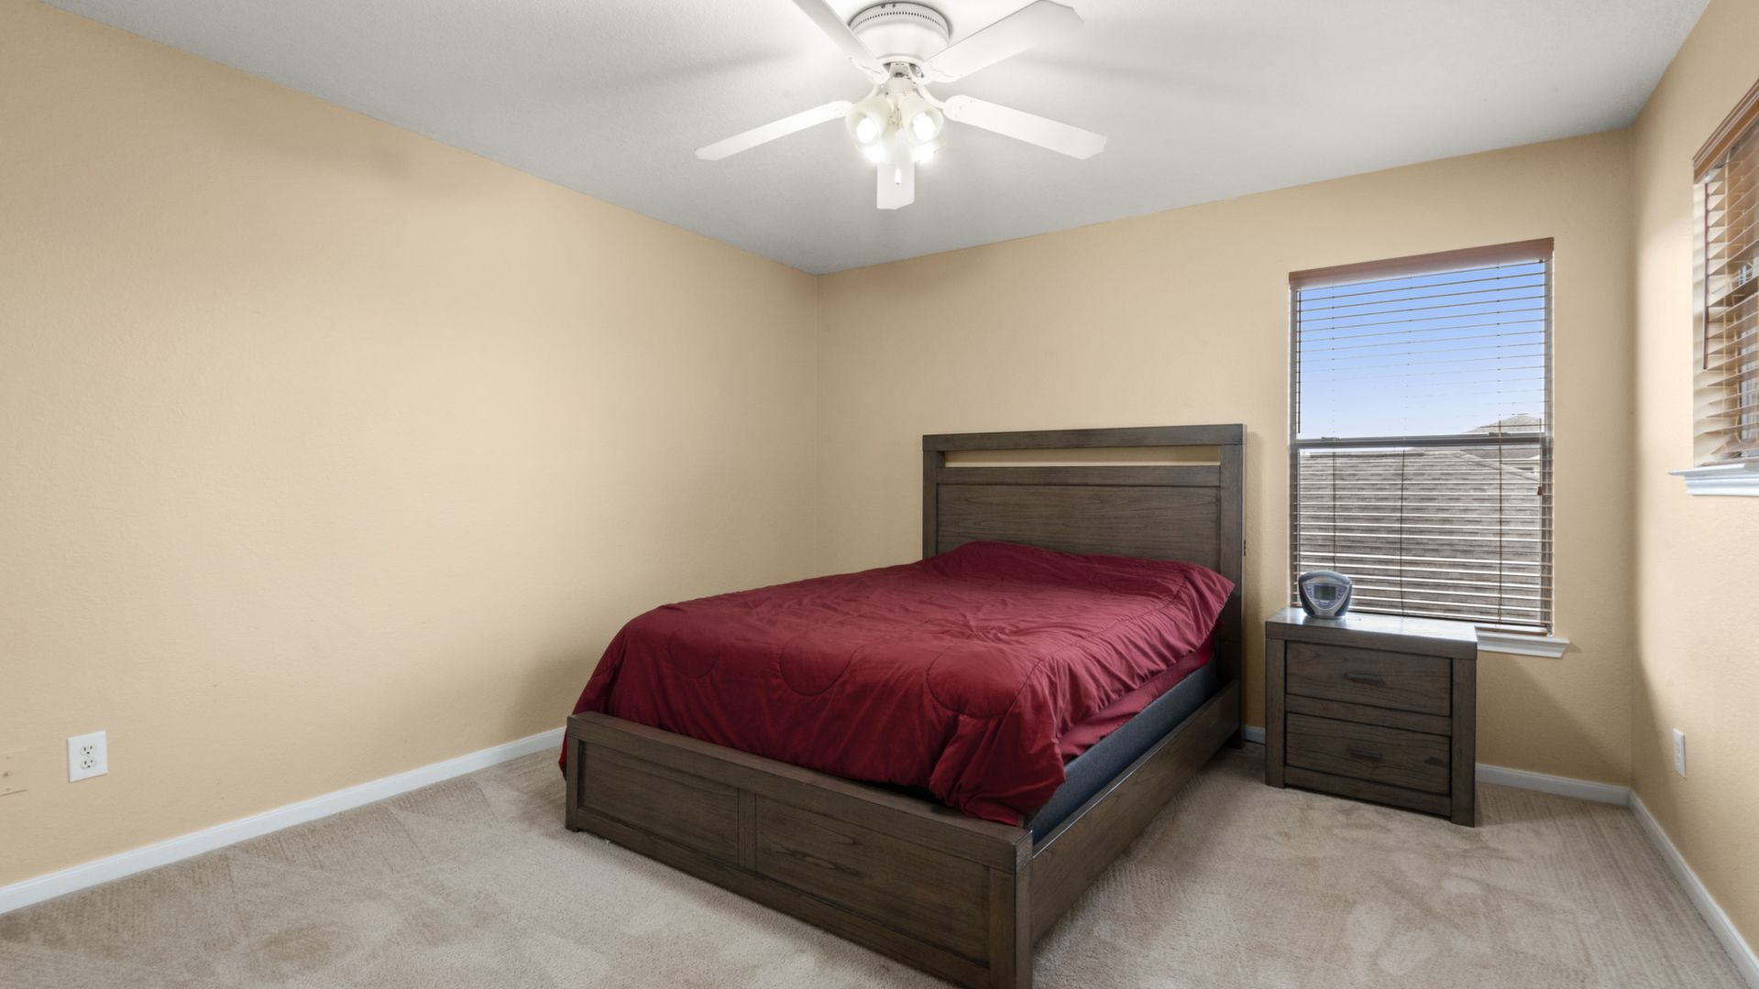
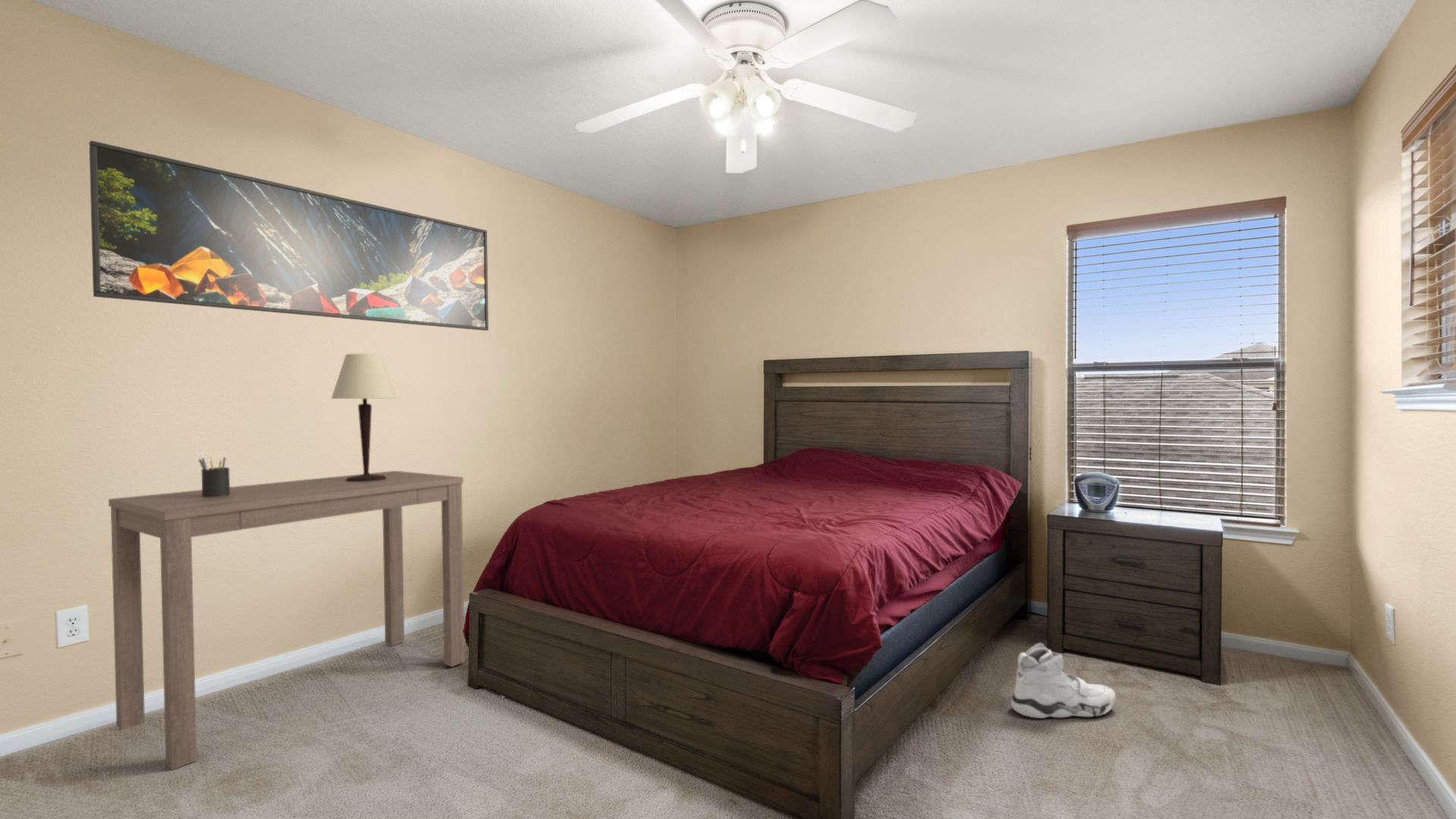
+ pen holder [198,450,231,497]
+ sneaker [1011,642,1117,719]
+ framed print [89,140,489,331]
+ table lamp [331,353,398,482]
+ desk [108,470,466,770]
